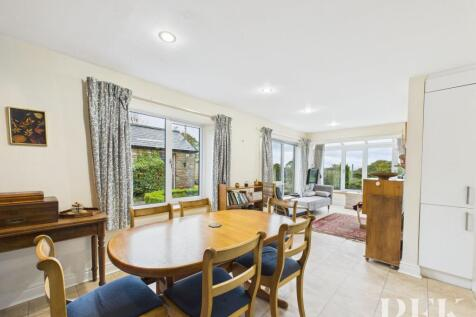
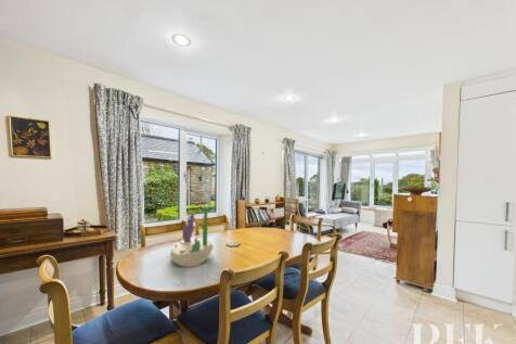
+ succulent planter [169,207,215,268]
